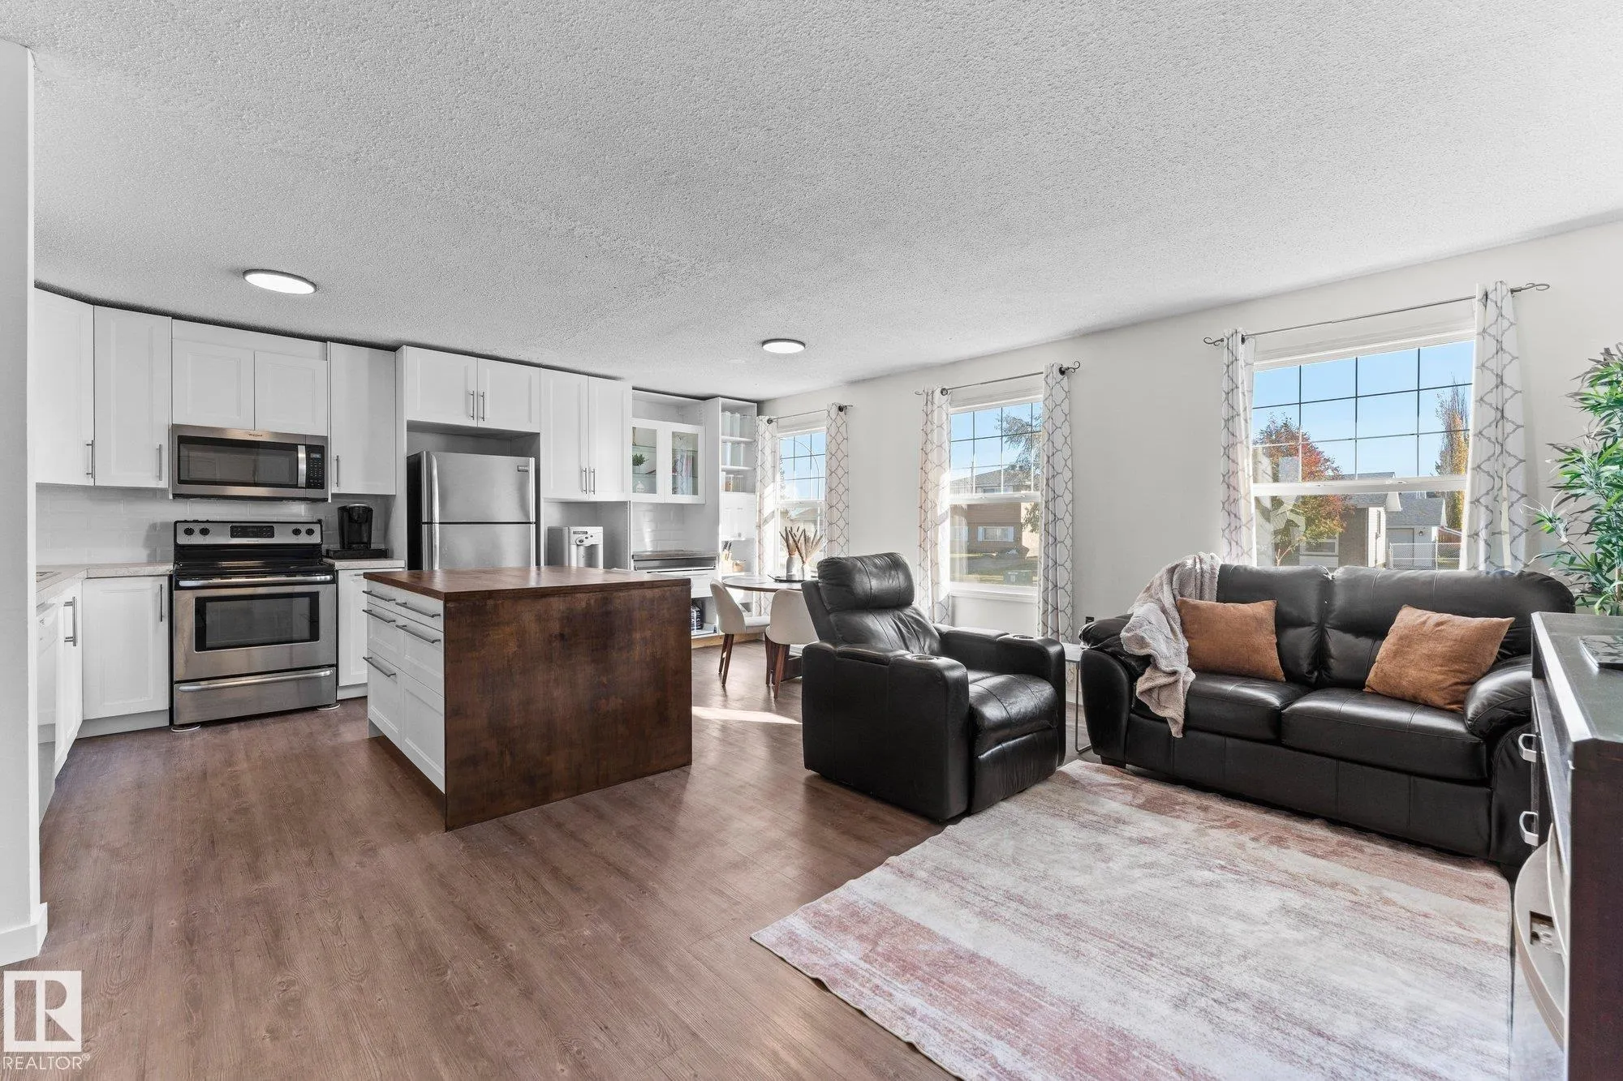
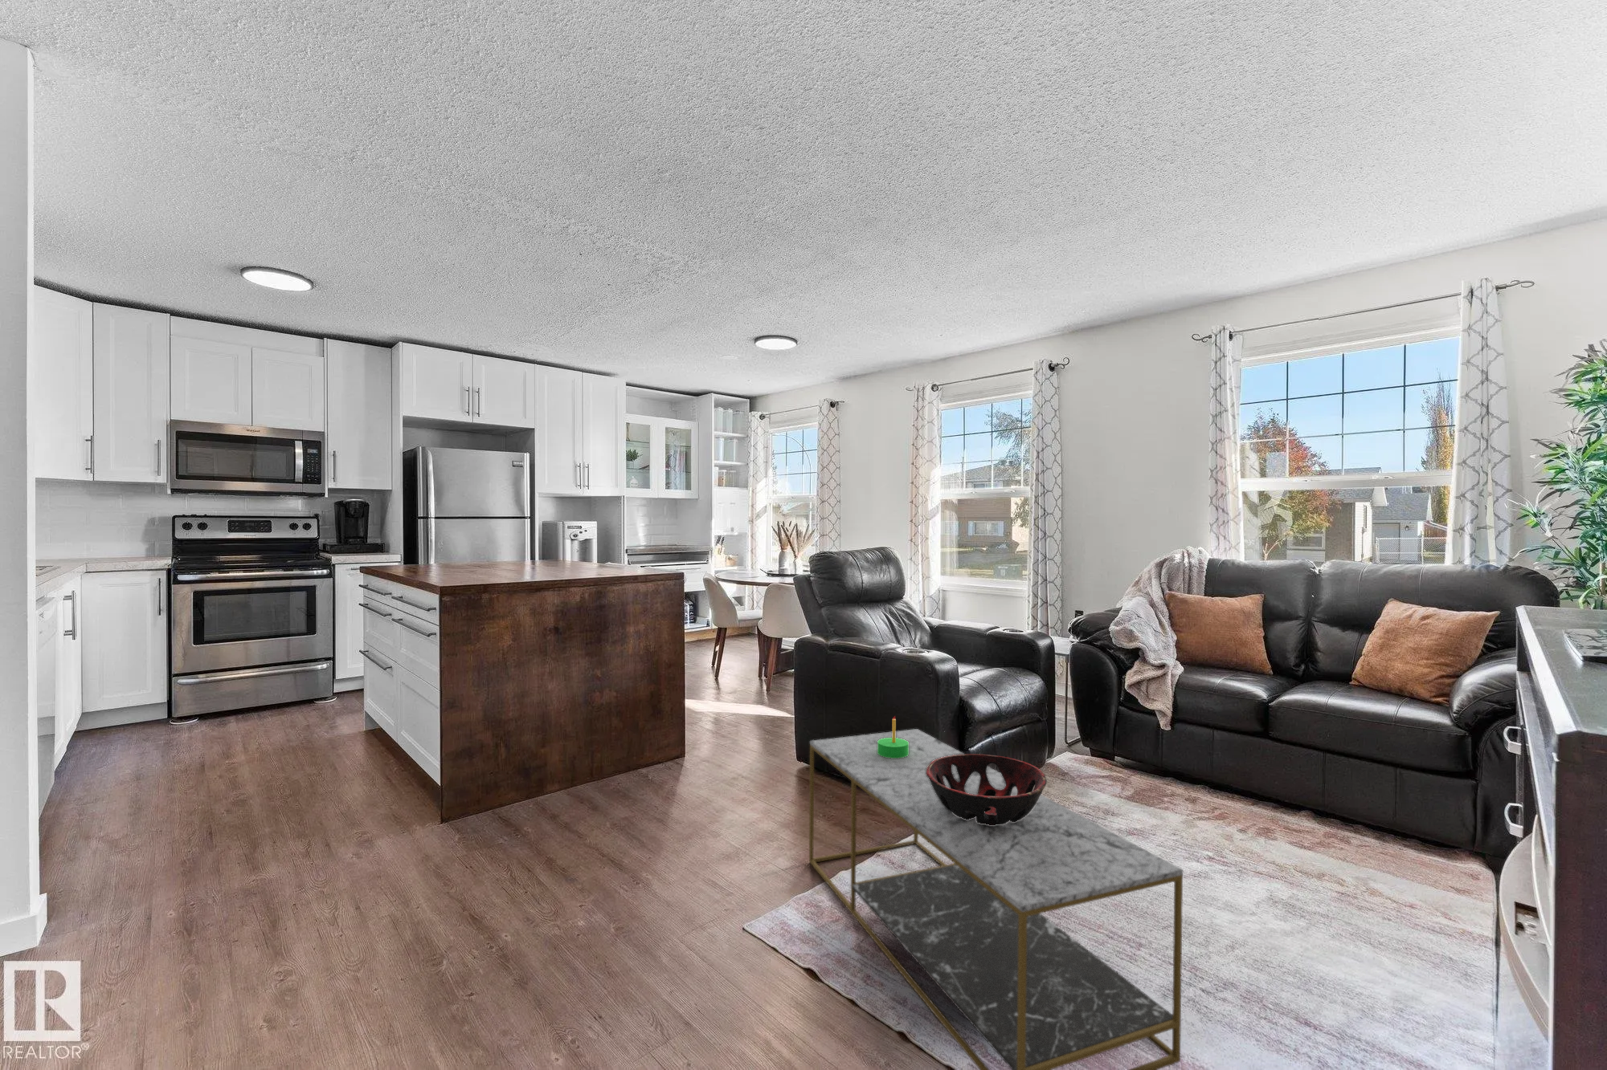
+ candle [877,715,909,758]
+ decorative bowl [926,752,1048,825]
+ coffee table [809,728,1184,1070]
